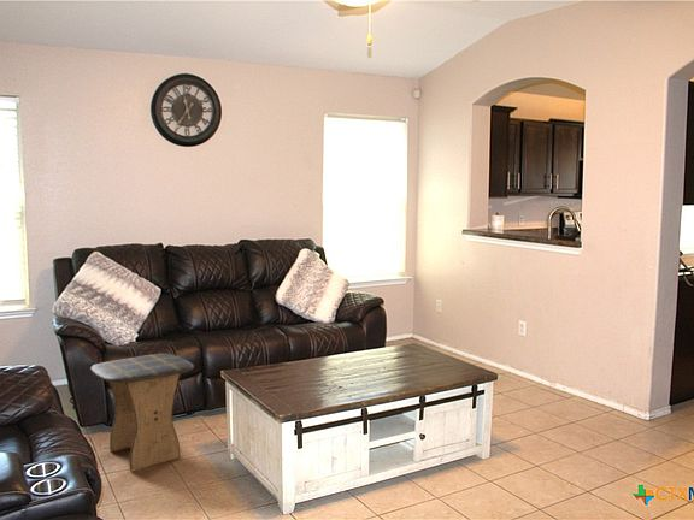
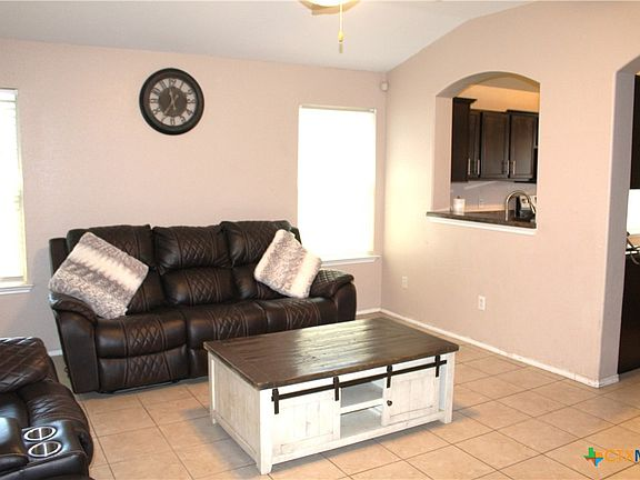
- stool [89,353,195,472]
